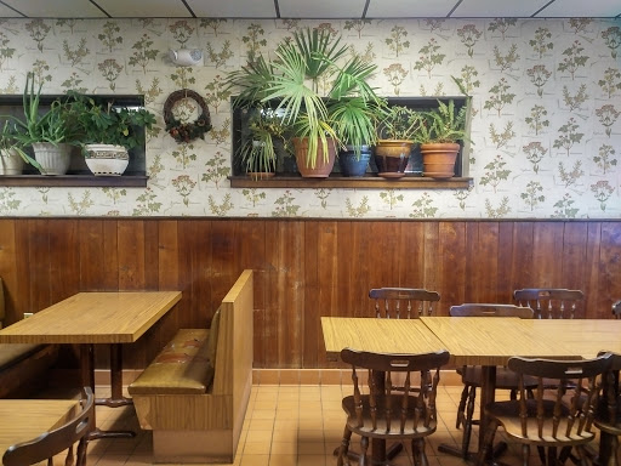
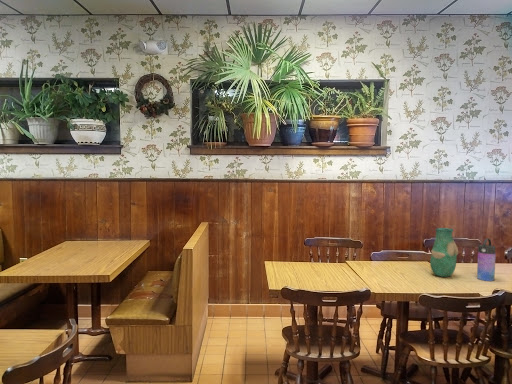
+ vase [429,227,459,278]
+ water bottle [476,237,497,282]
